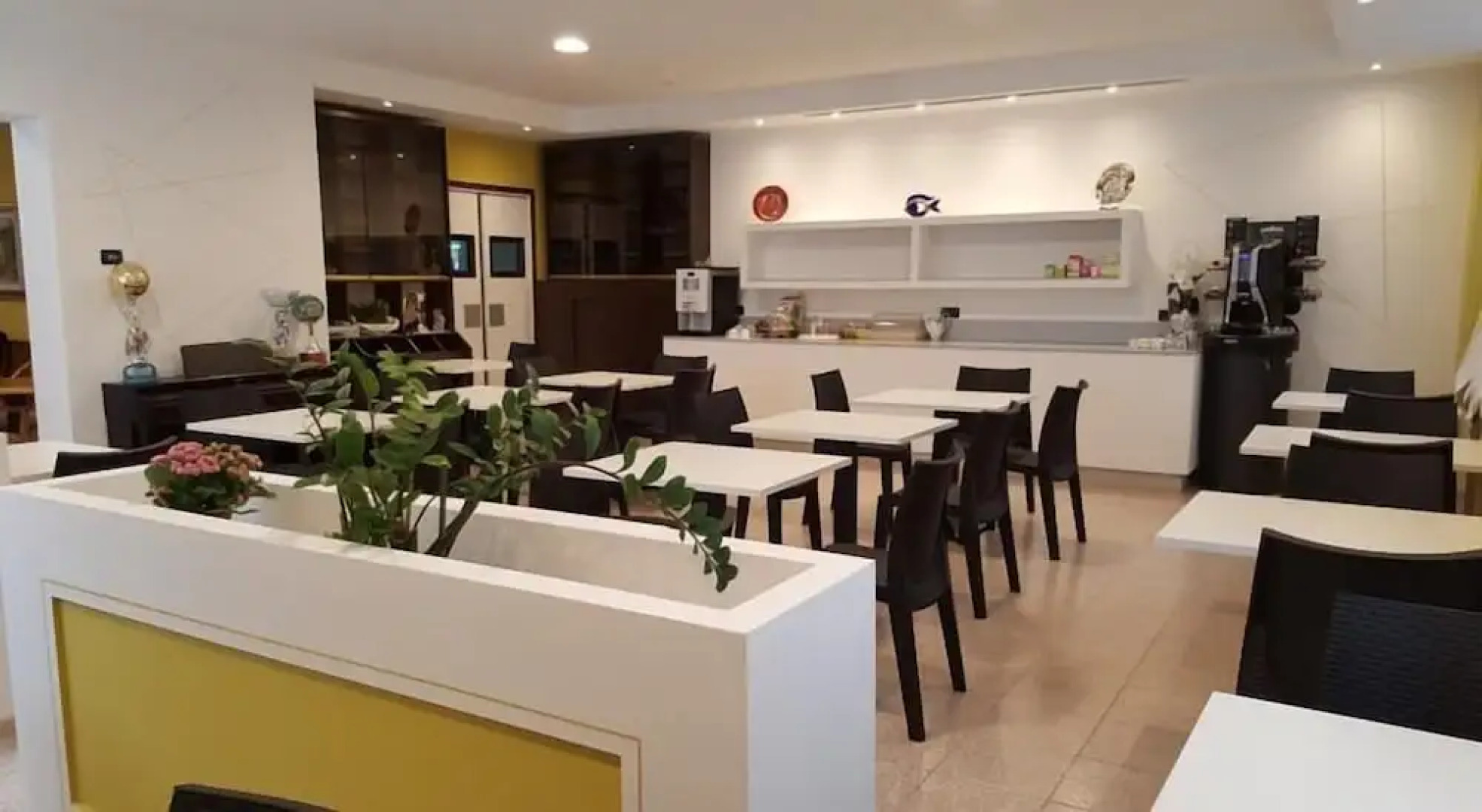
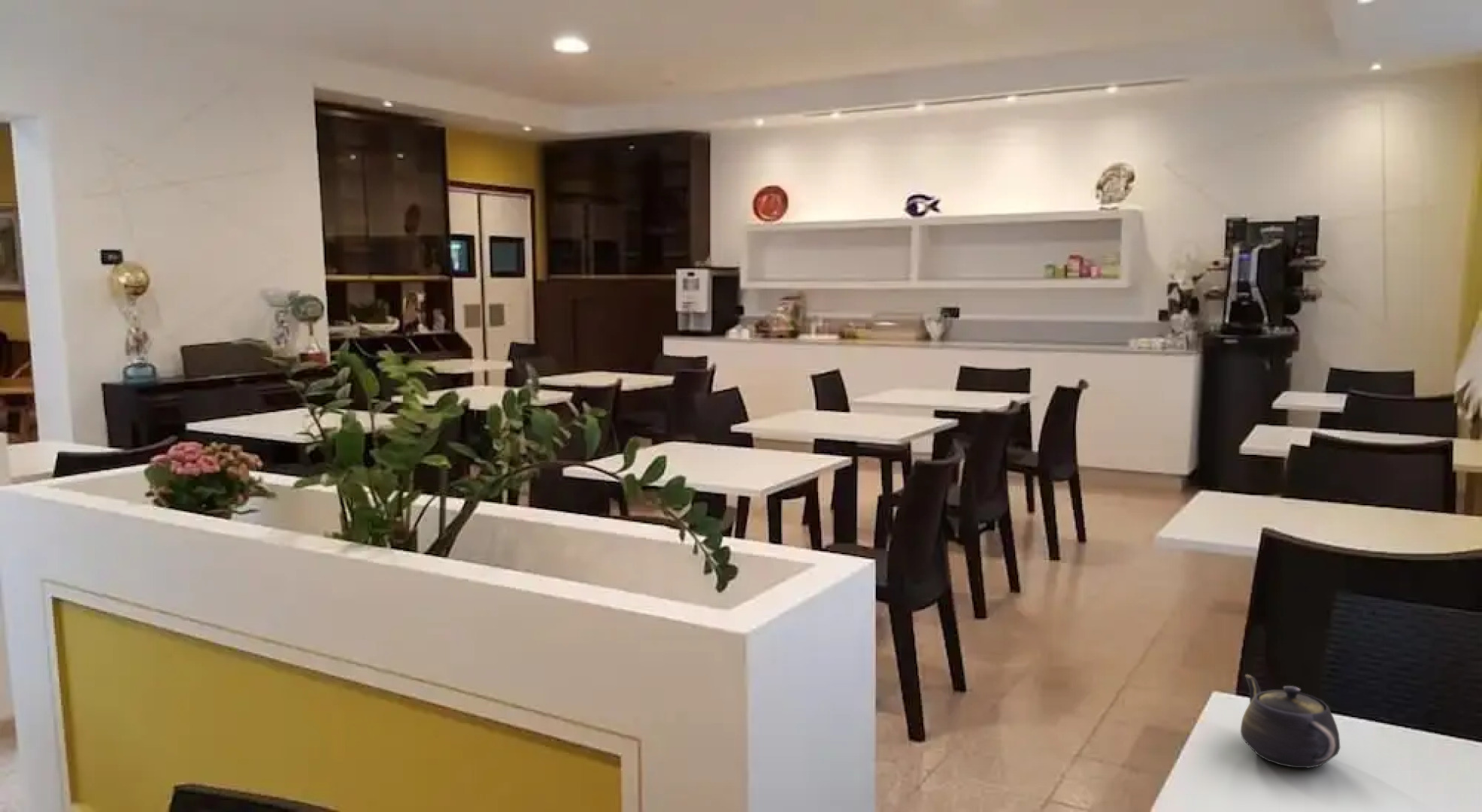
+ teapot [1240,674,1341,768]
